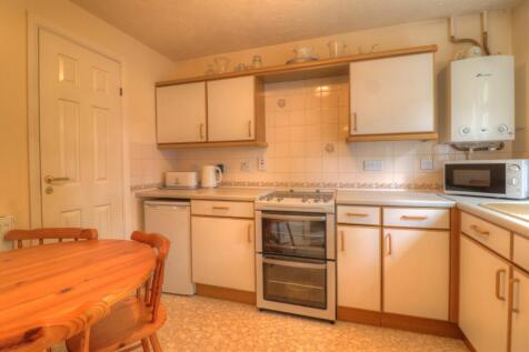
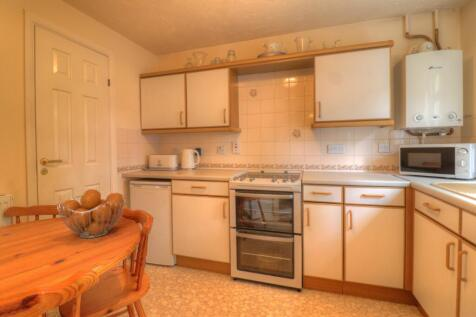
+ fruit basket [56,188,127,239]
